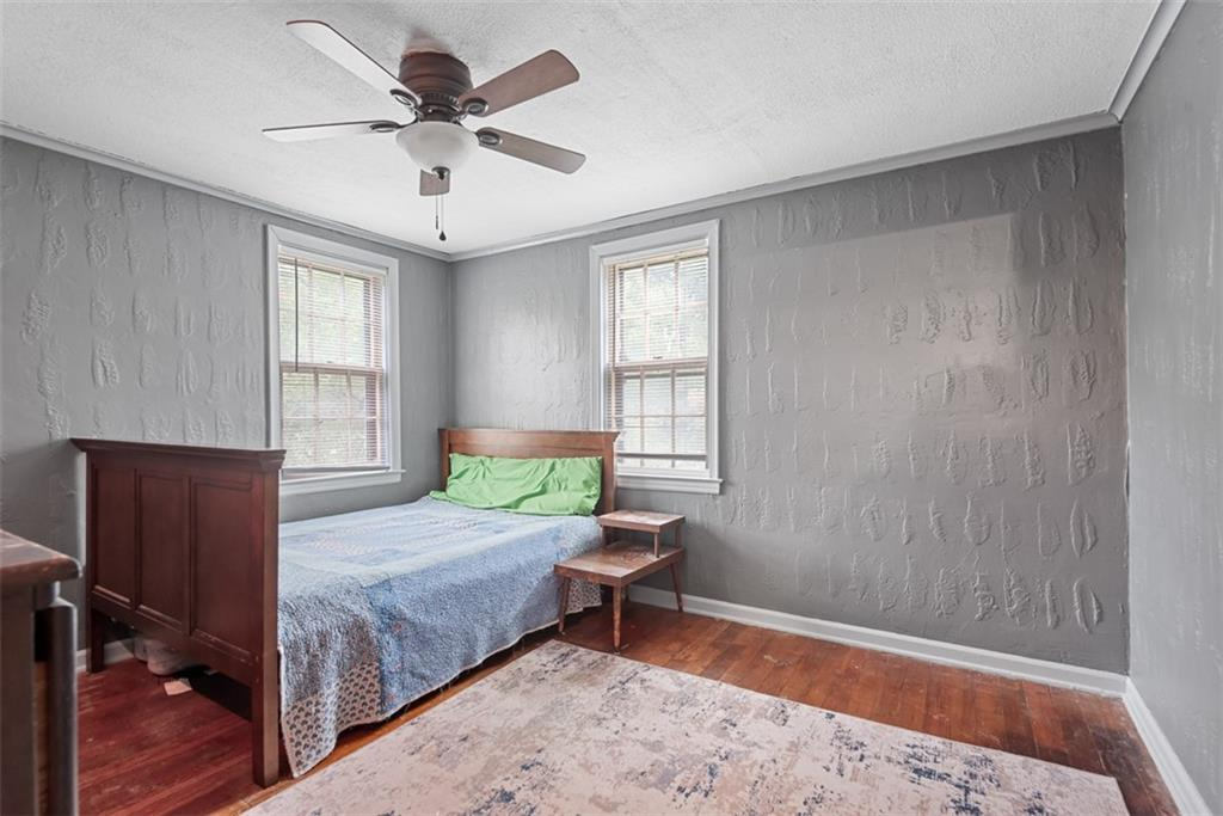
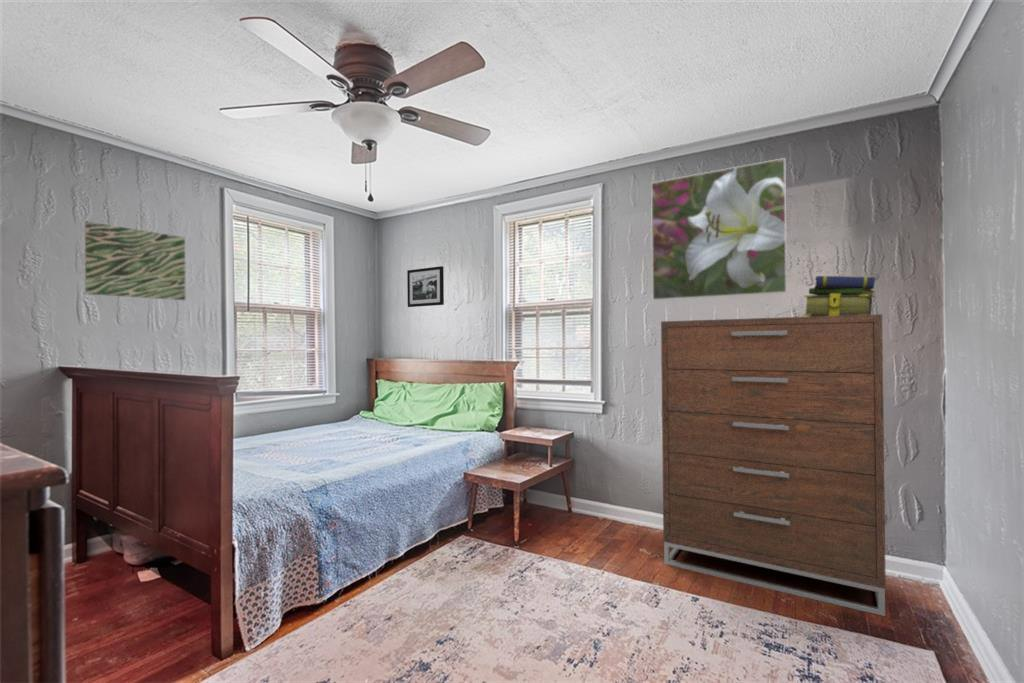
+ wall art [84,220,186,301]
+ dresser [660,313,887,617]
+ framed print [650,157,788,301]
+ picture frame [406,265,445,308]
+ stack of books [802,275,877,317]
